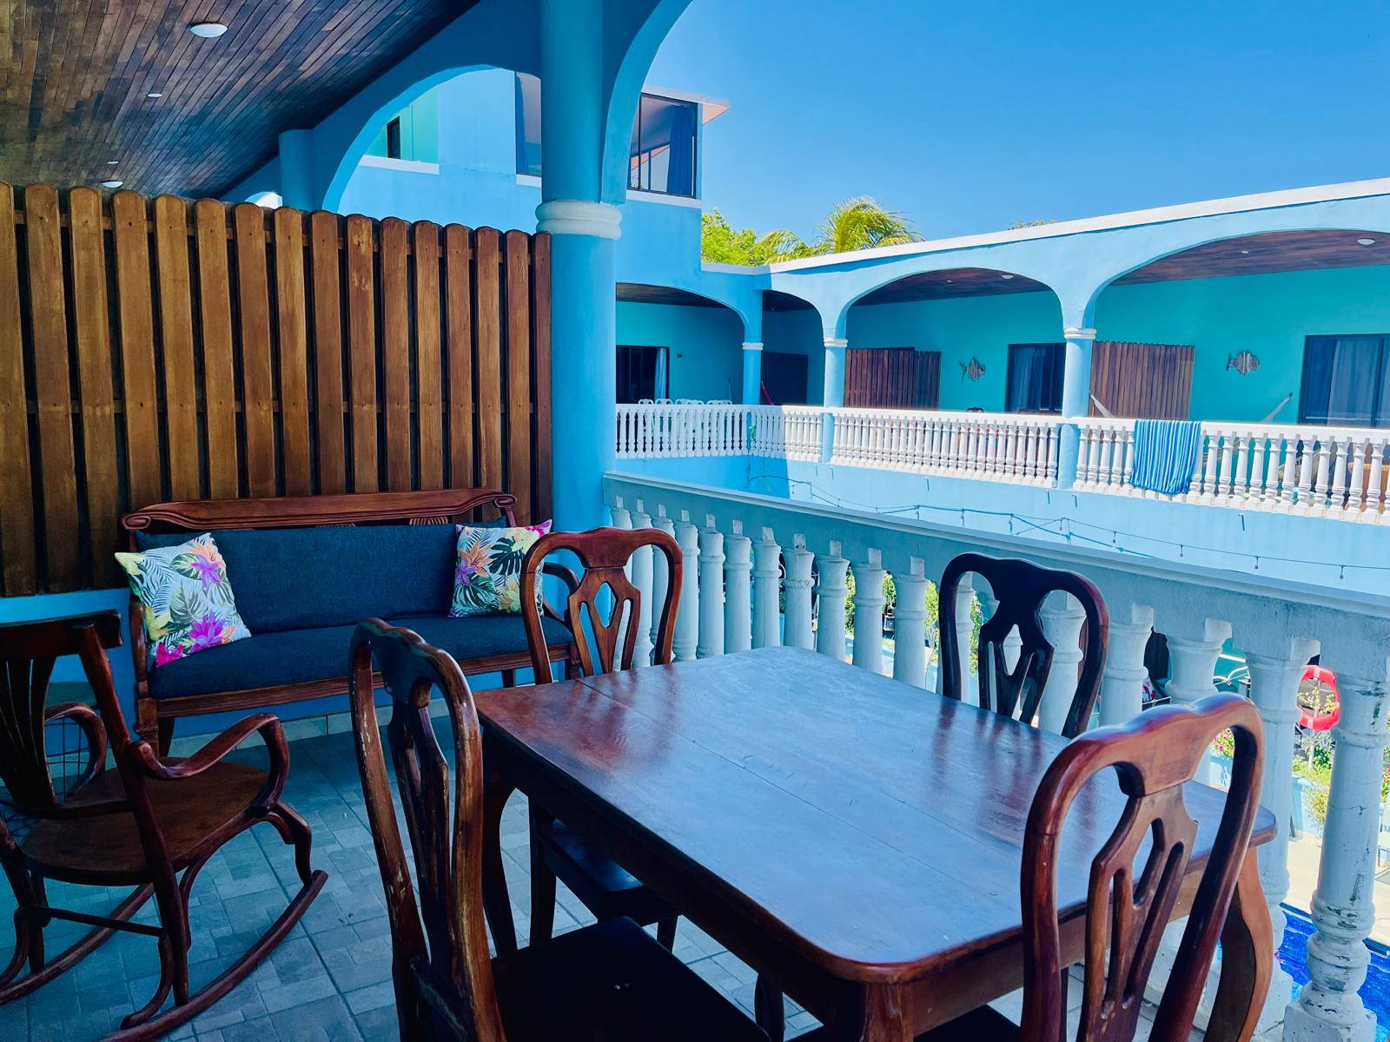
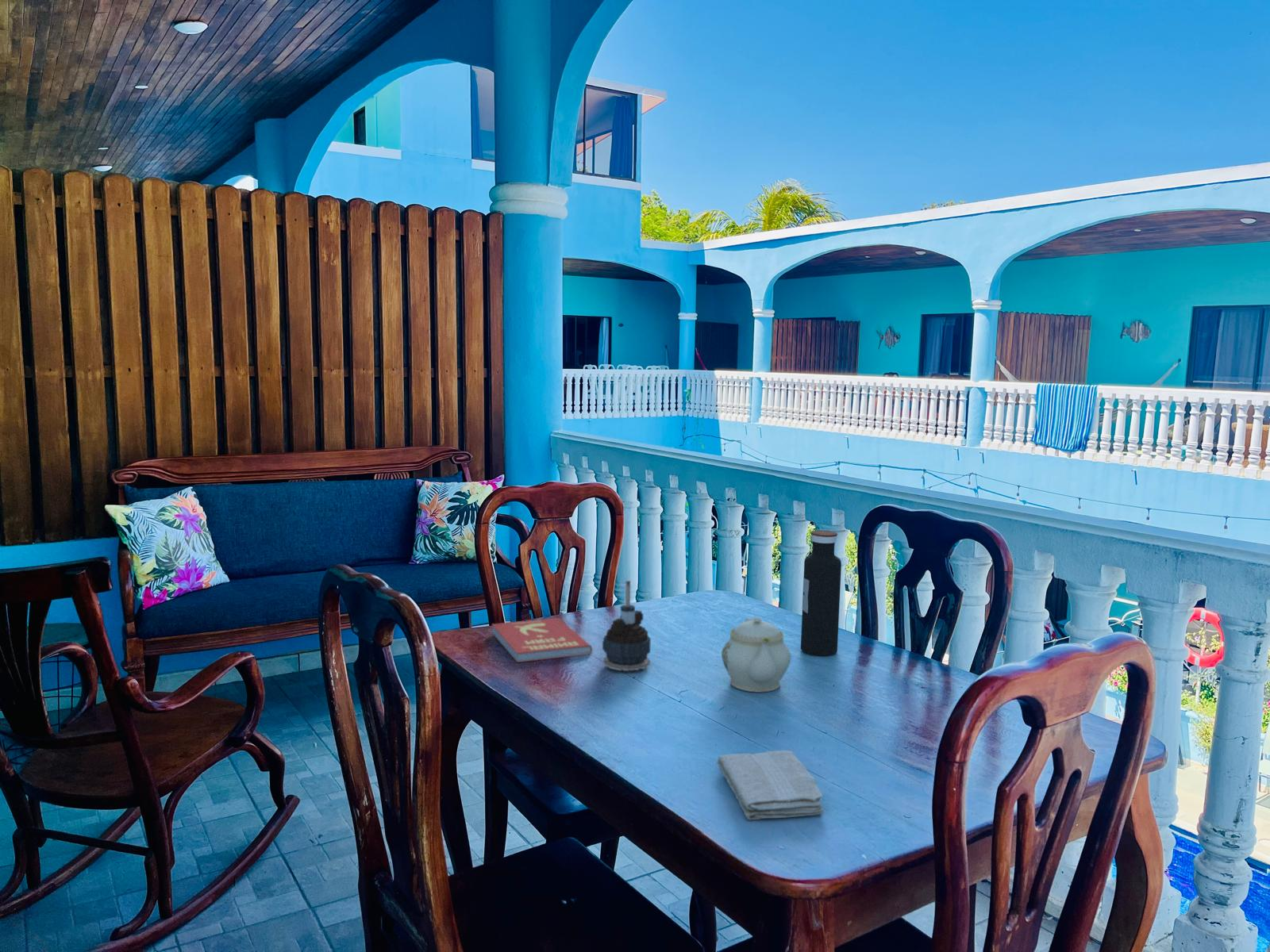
+ washcloth [716,749,825,820]
+ candle [602,580,652,672]
+ water bottle [800,530,842,657]
+ teapot [721,616,791,693]
+ book [491,617,593,663]
